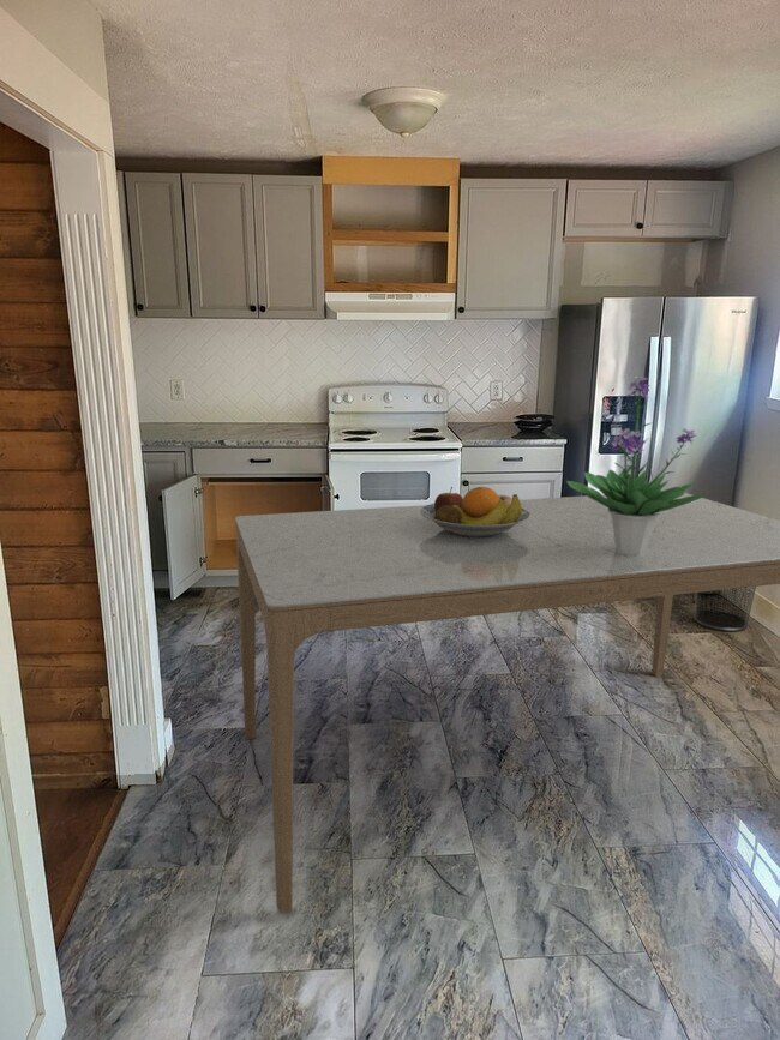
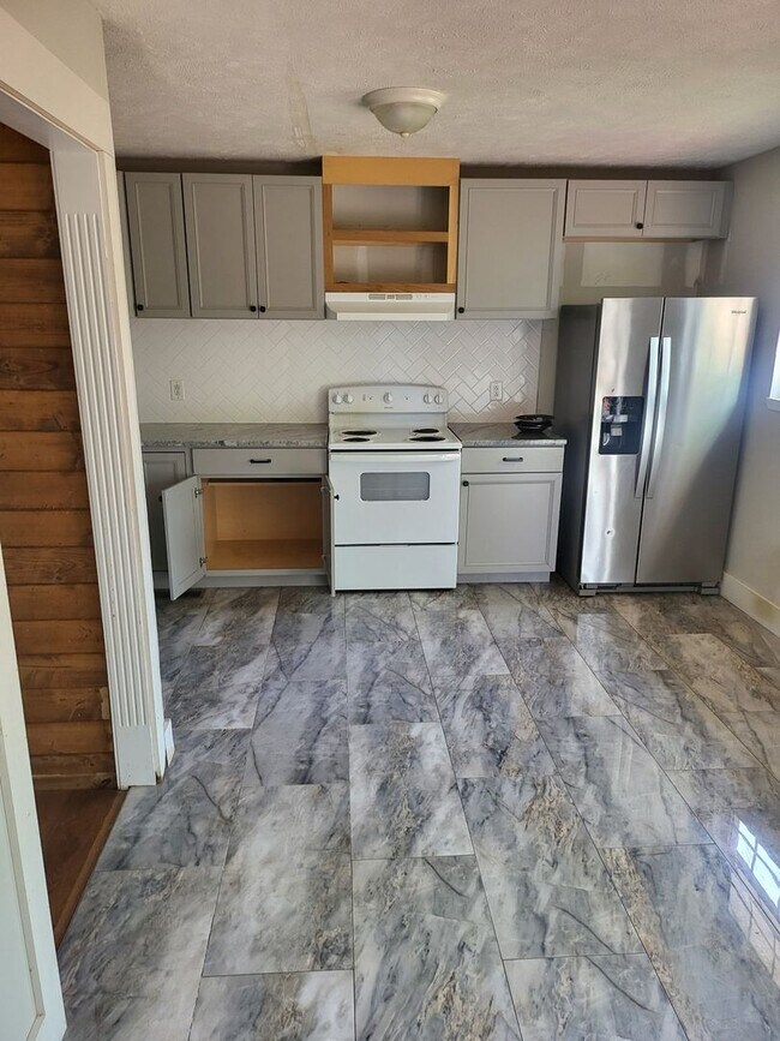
- fruit bowl [420,486,530,537]
- waste bin [692,587,757,632]
- potted plant [565,374,708,555]
- dining table [234,492,780,914]
